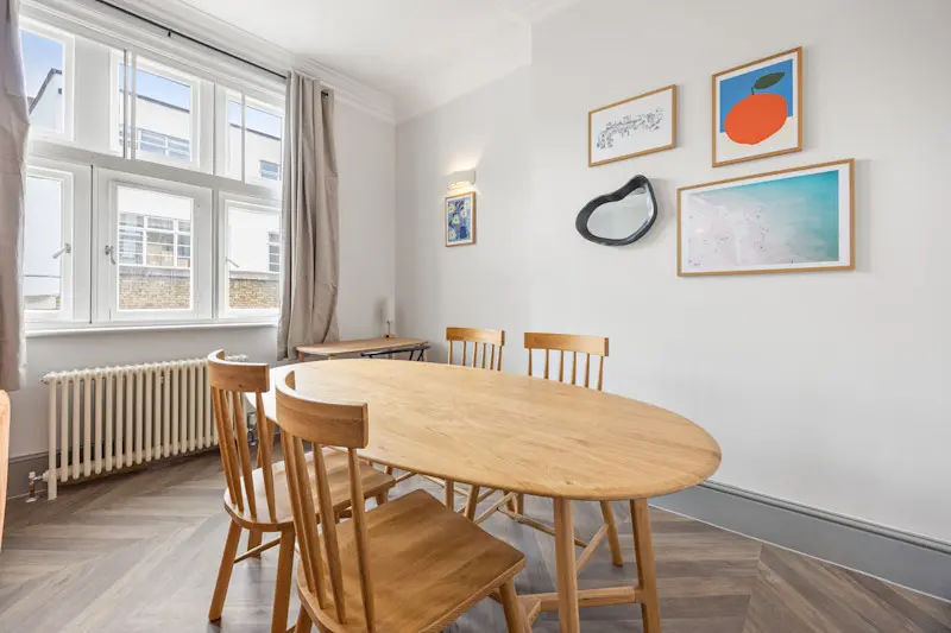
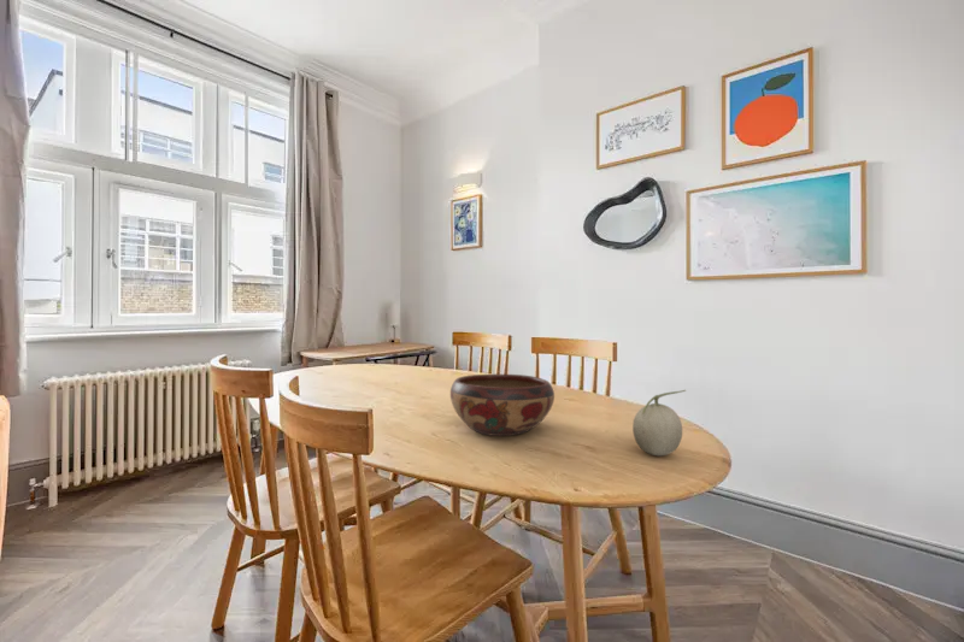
+ fruit [631,389,687,457]
+ decorative bowl [449,373,556,437]
